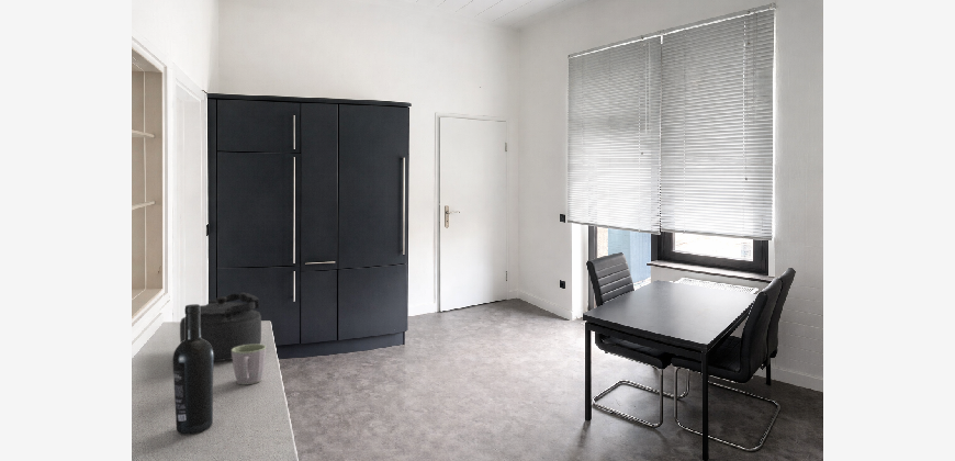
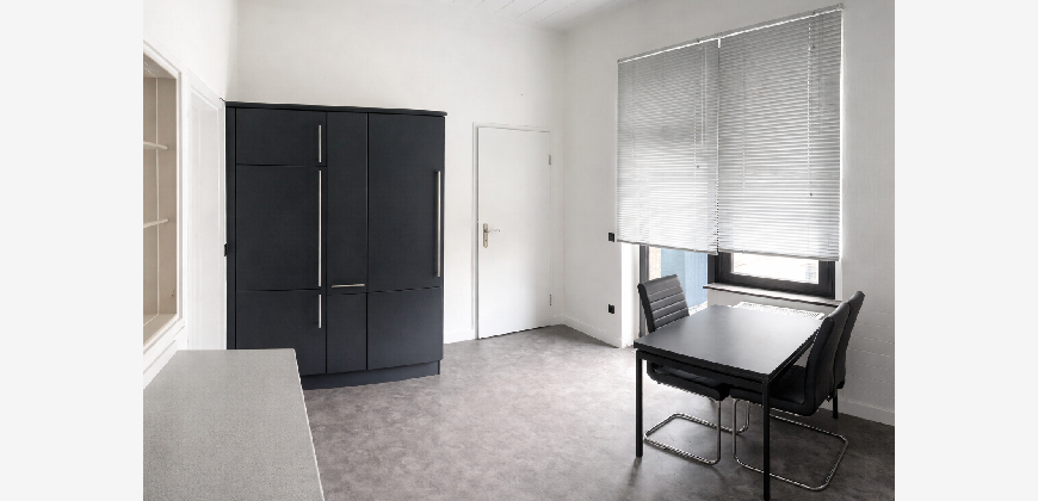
- kettle [179,292,262,362]
- mug [232,344,268,385]
- wine bottle [171,303,214,436]
